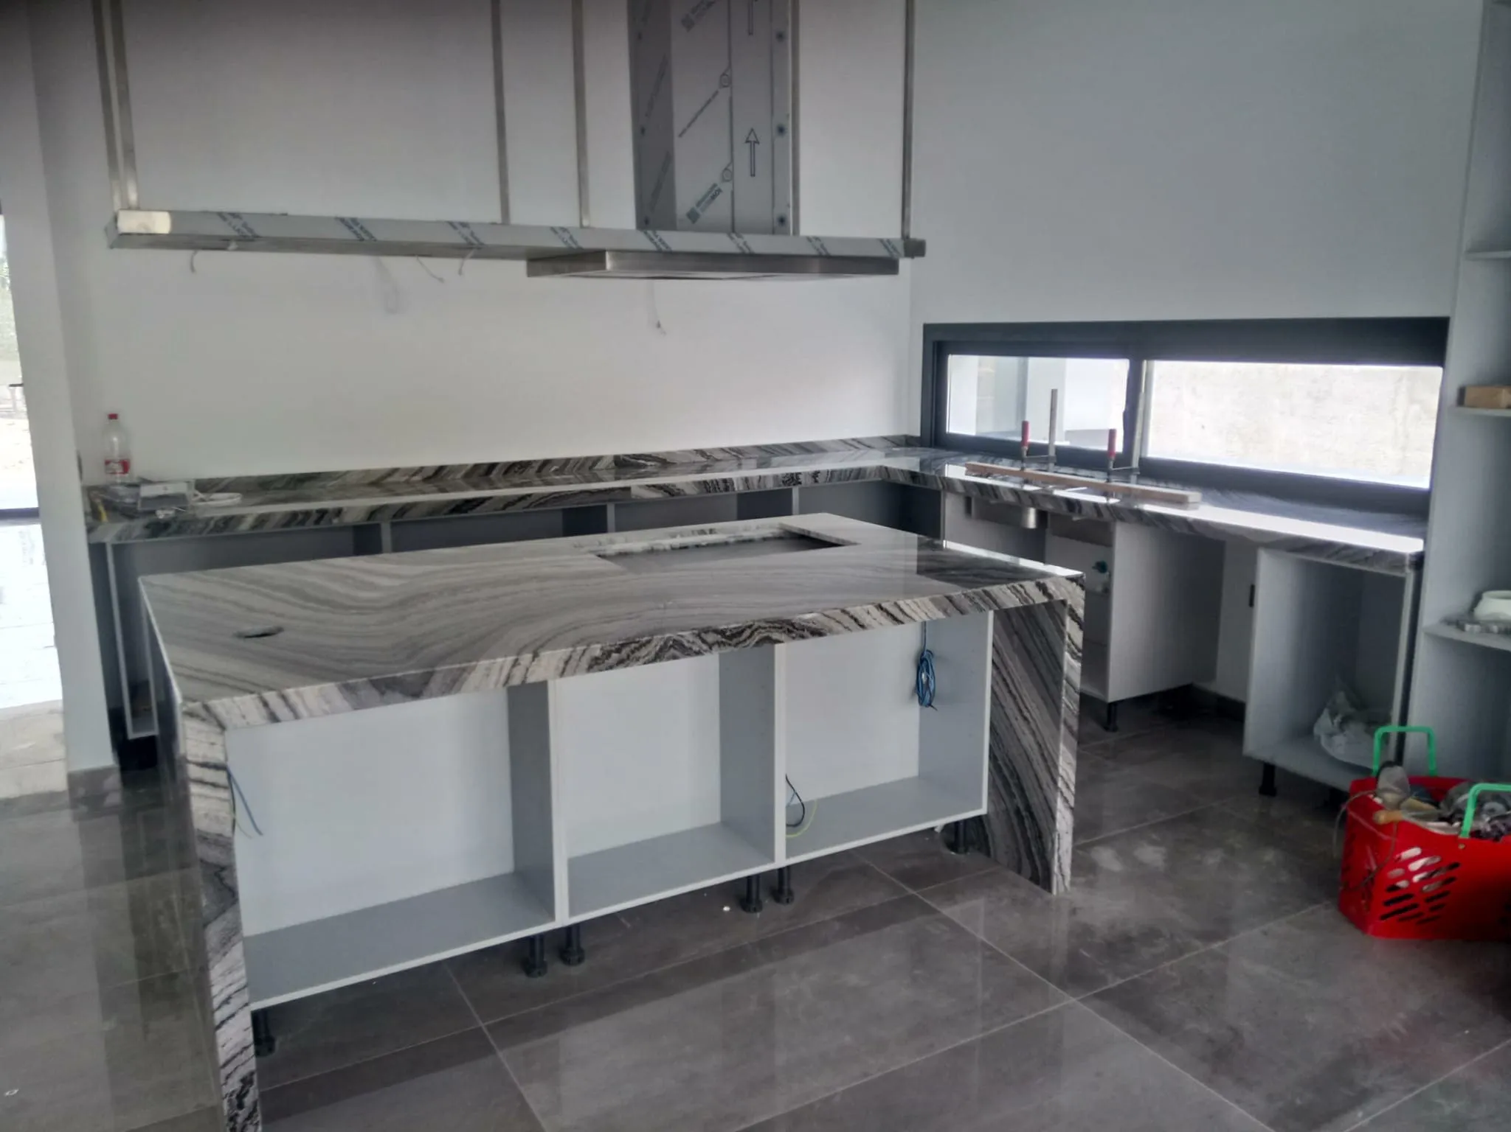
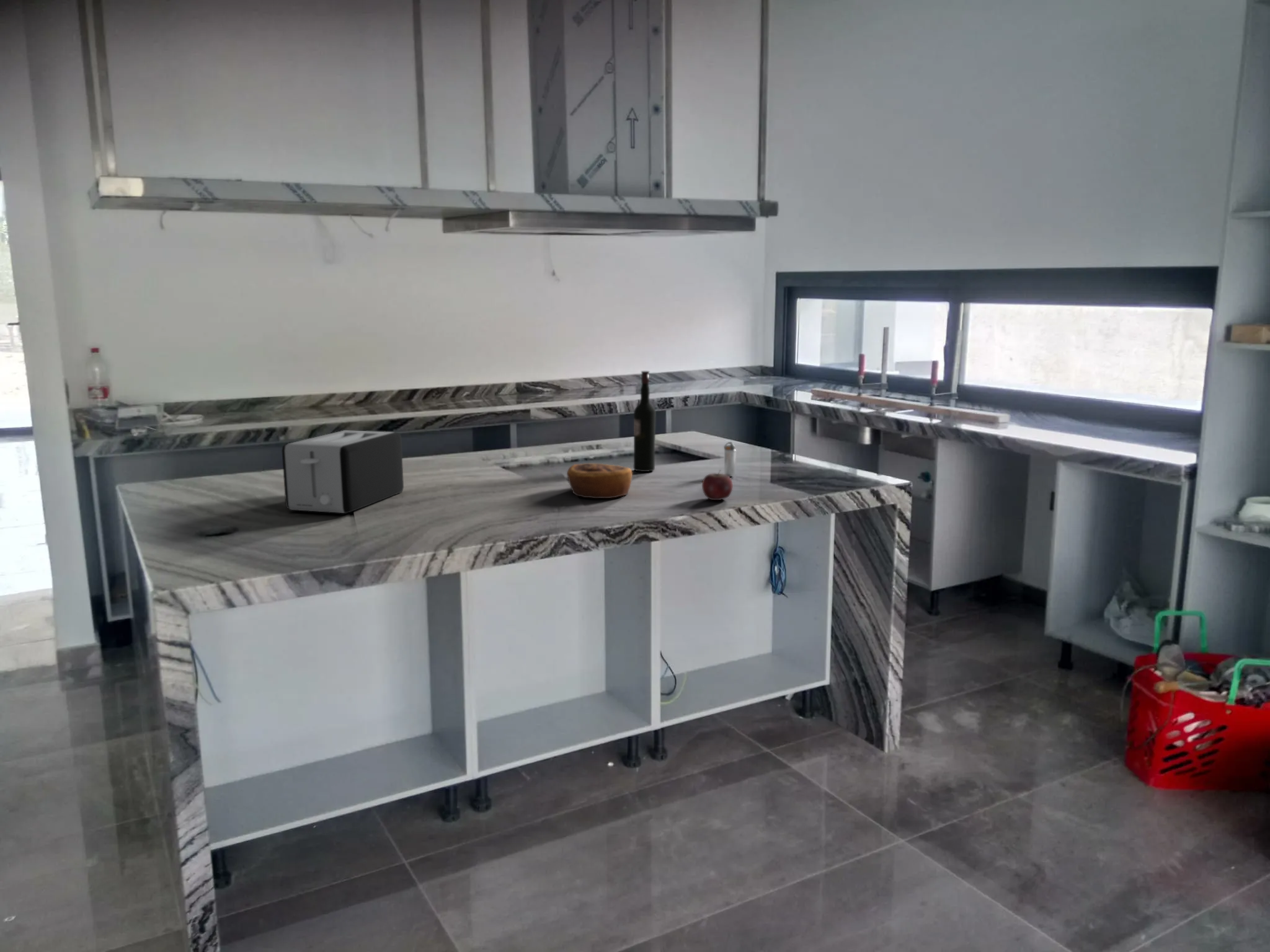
+ apple [701,469,734,501]
+ shaker [723,441,737,477]
+ wine bottle [633,371,656,472]
+ pastry [566,463,633,499]
+ toaster [281,430,404,514]
